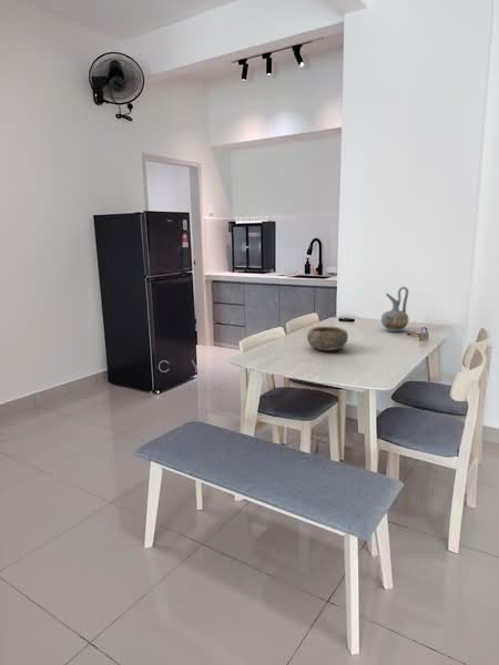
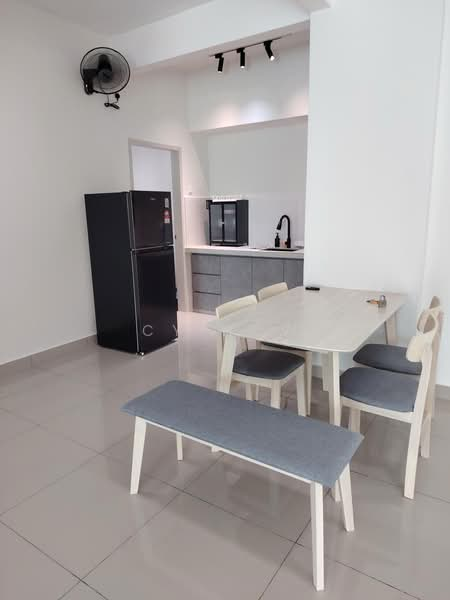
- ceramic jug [380,286,409,332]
- bowl [306,326,349,351]
